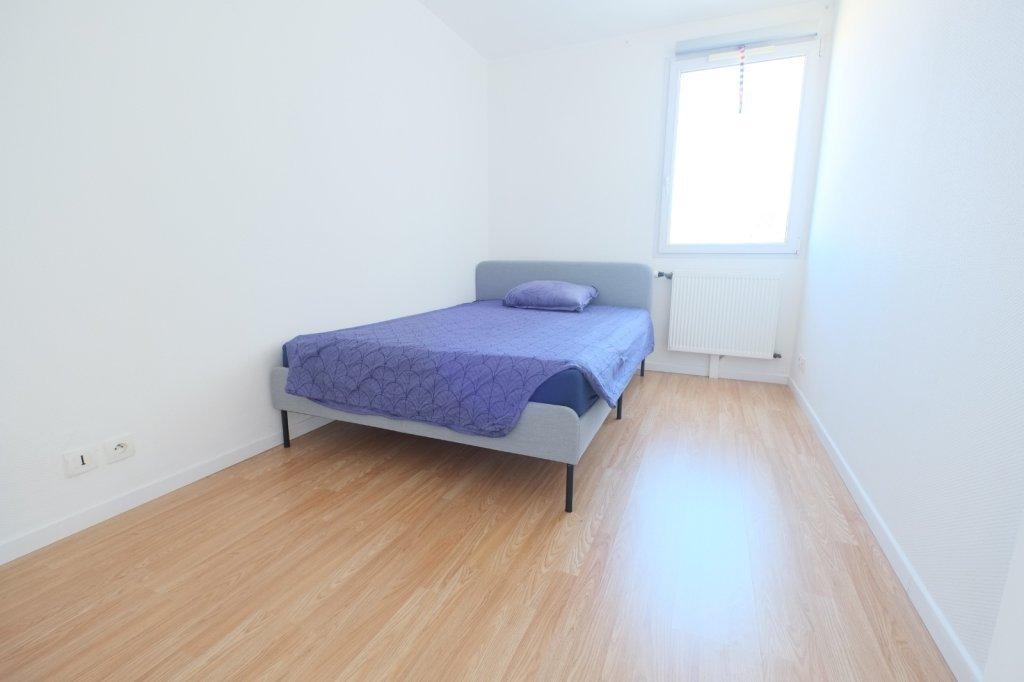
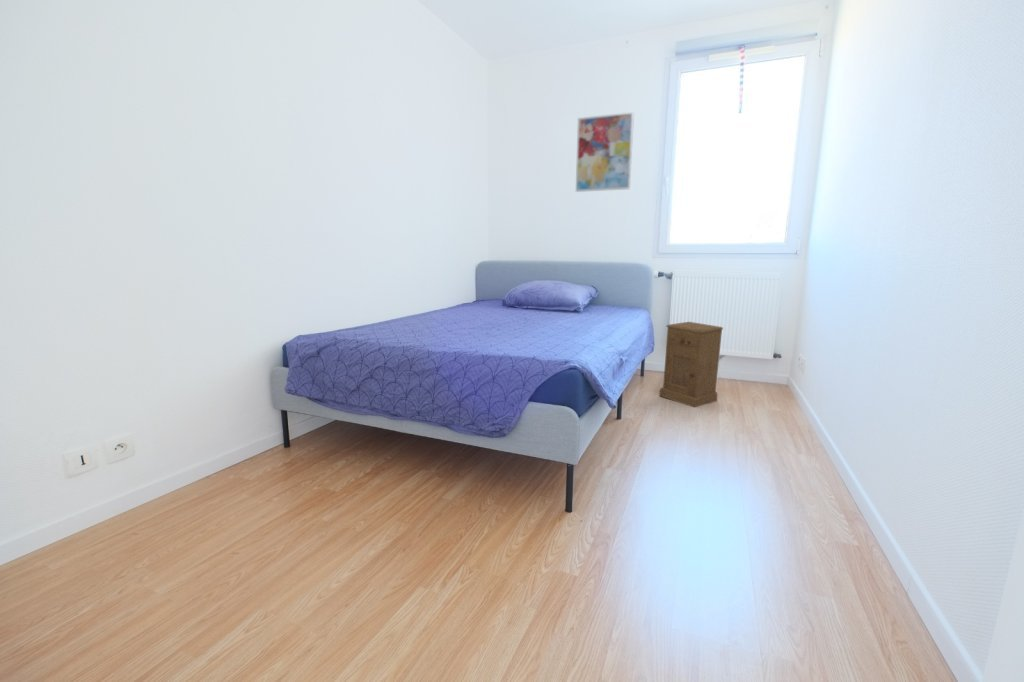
+ nightstand [658,321,724,408]
+ wall art [575,111,635,193]
